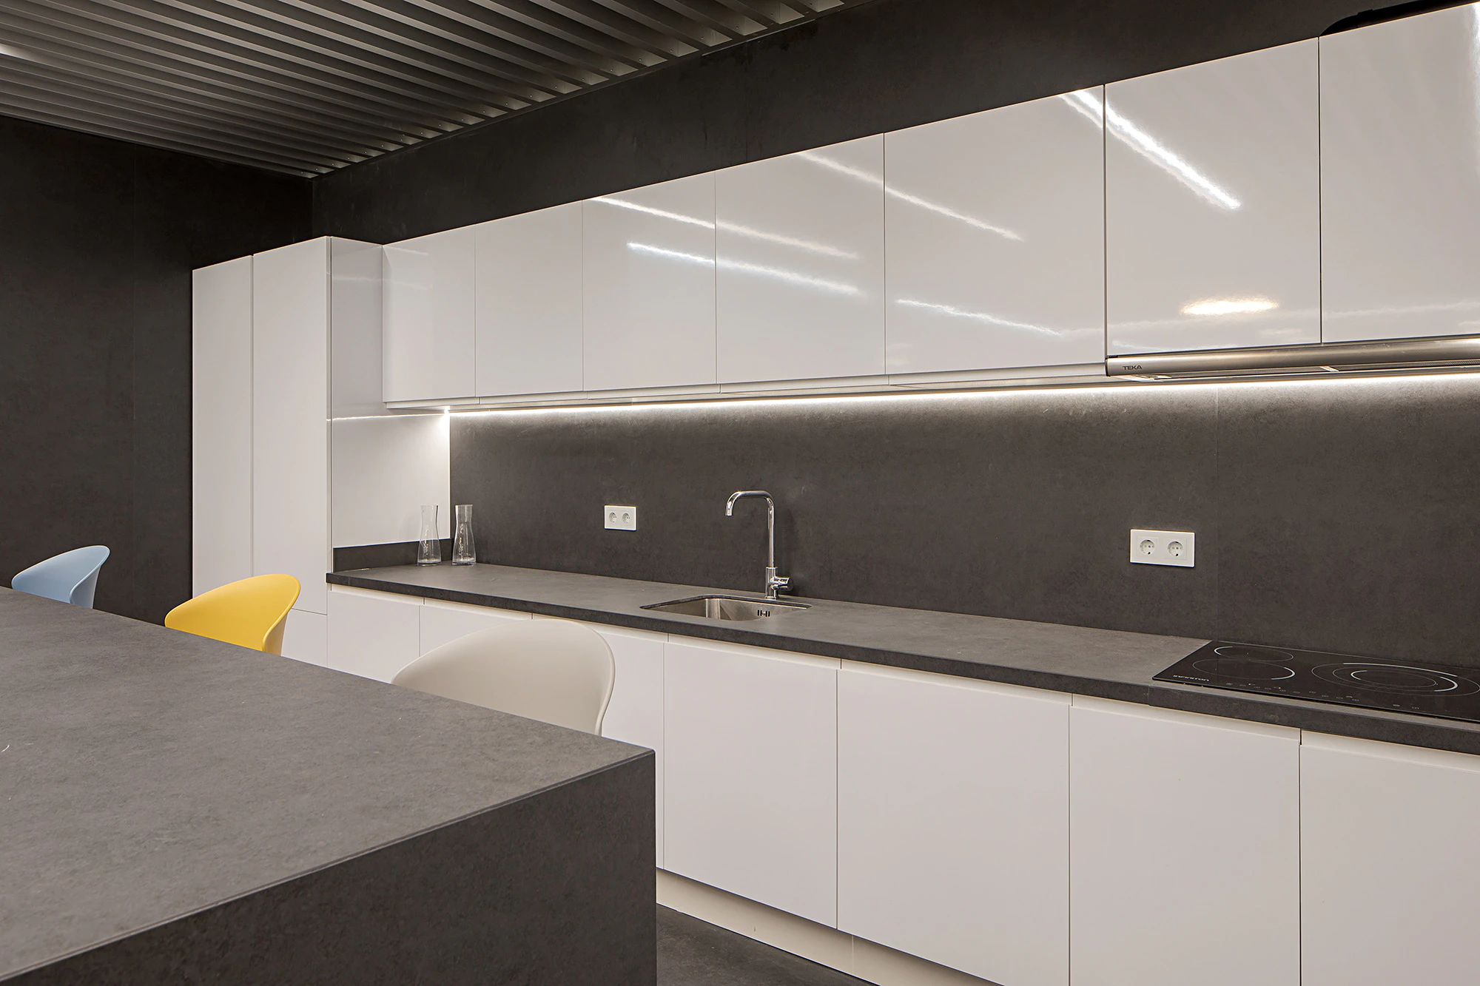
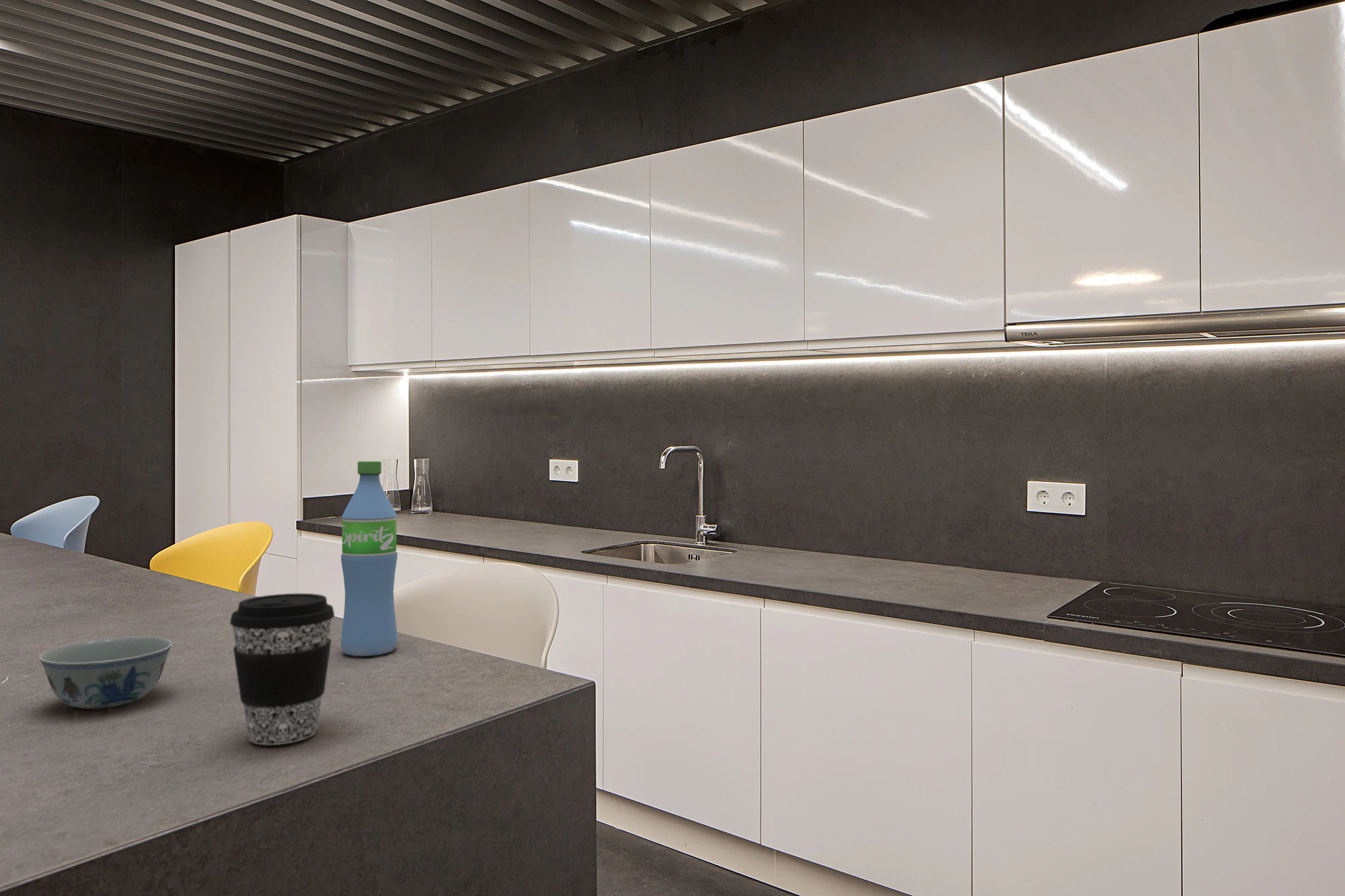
+ water bottle [340,460,398,657]
+ coffee cup [229,593,336,745]
+ bowl [38,636,173,709]
